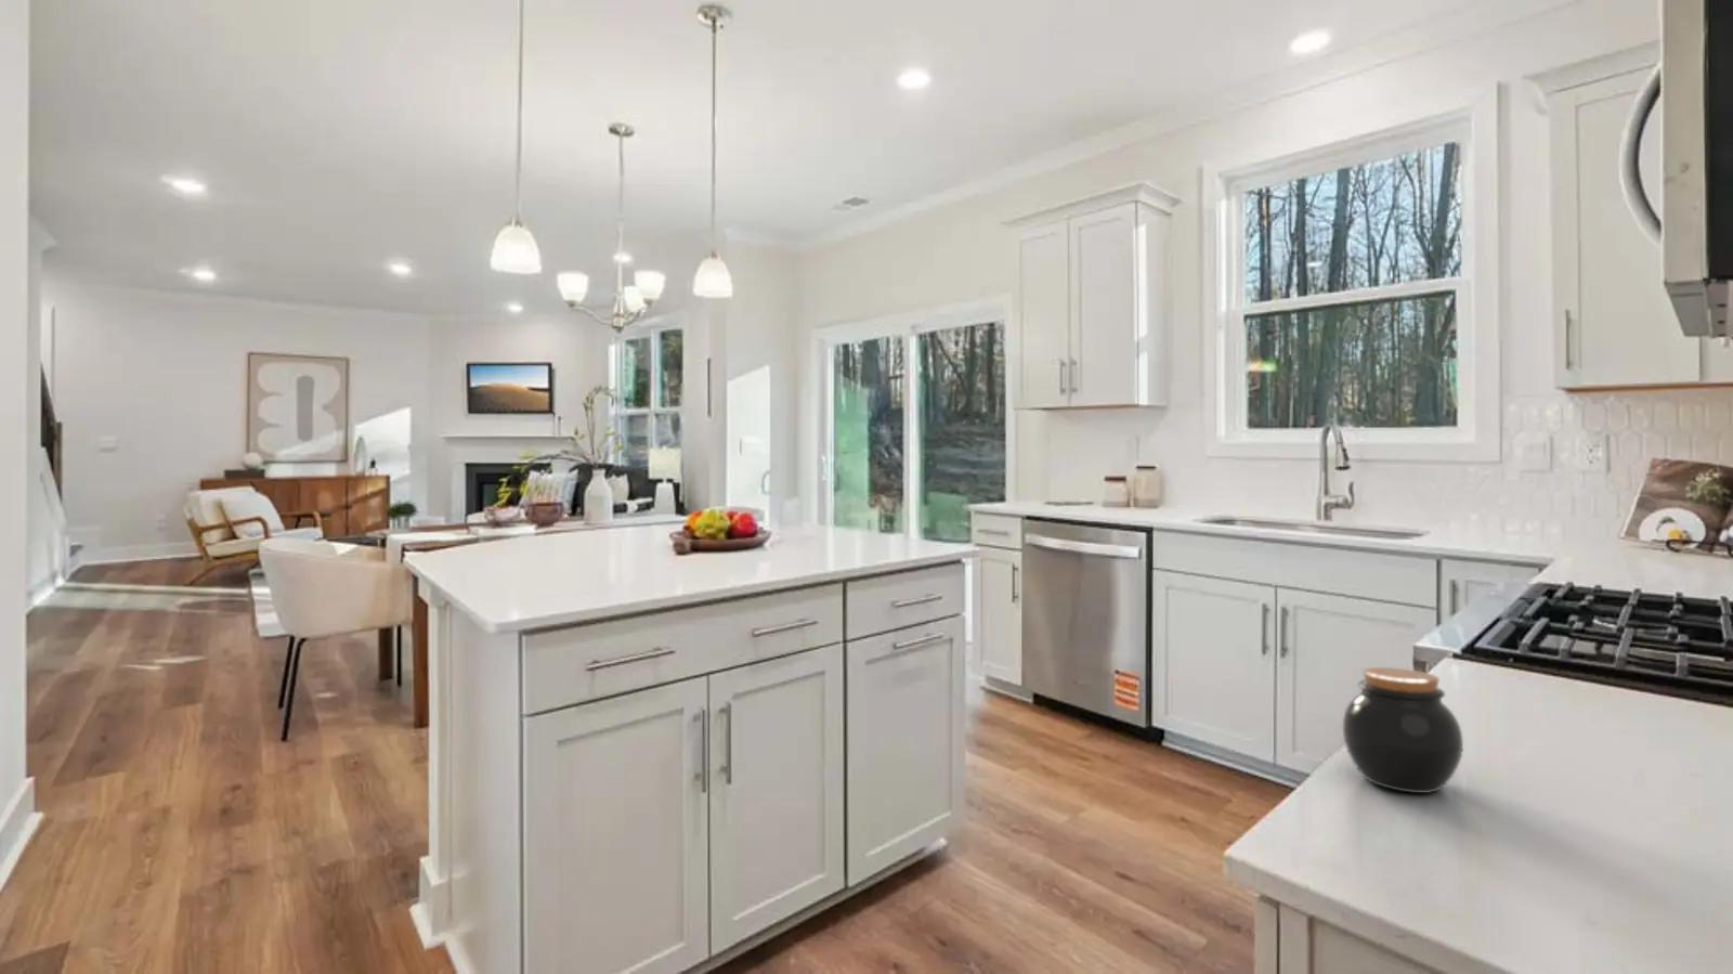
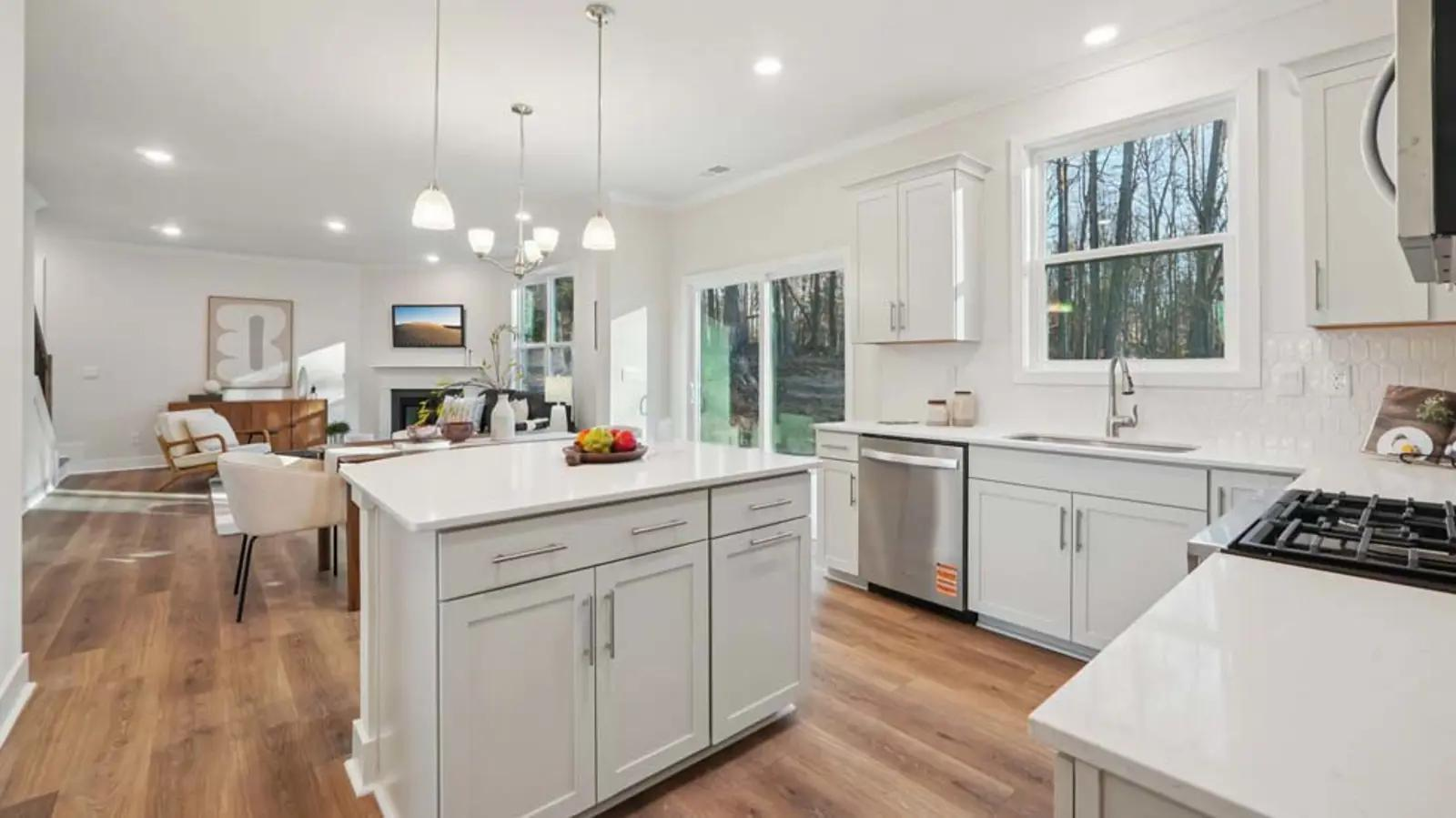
- jar [1341,667,1464,794]
